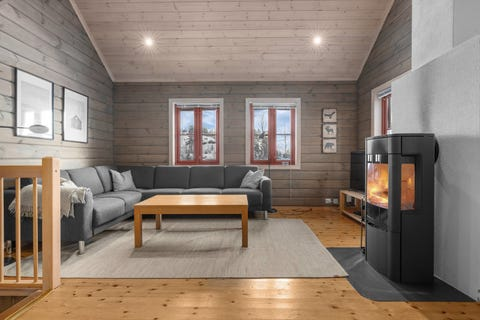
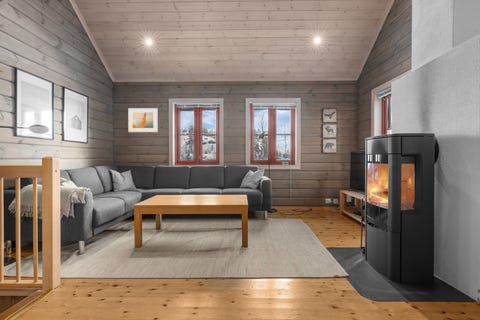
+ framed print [128,107,159,133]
